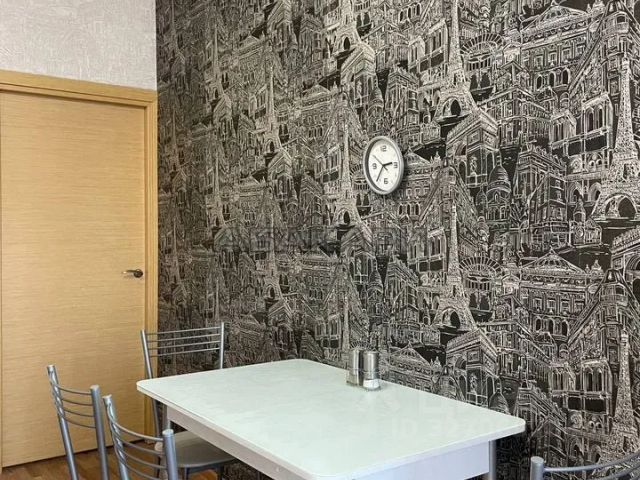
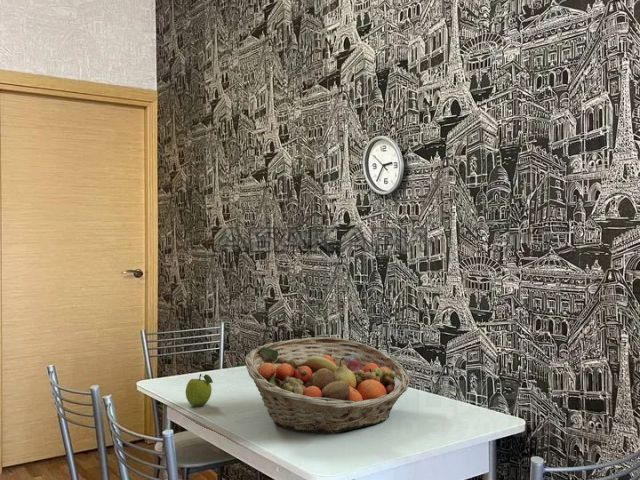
+ fruit basket [244,336,411,434]
+ fruit [185,373,214,407]
